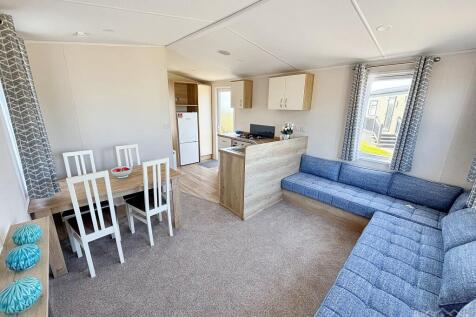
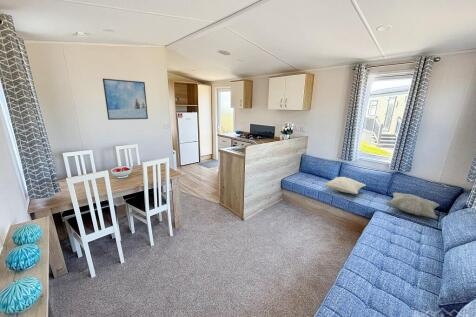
+ cushion [323,176,367,195]
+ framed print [102,78,149,121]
+ decorative pillow [385,192,440,219]
